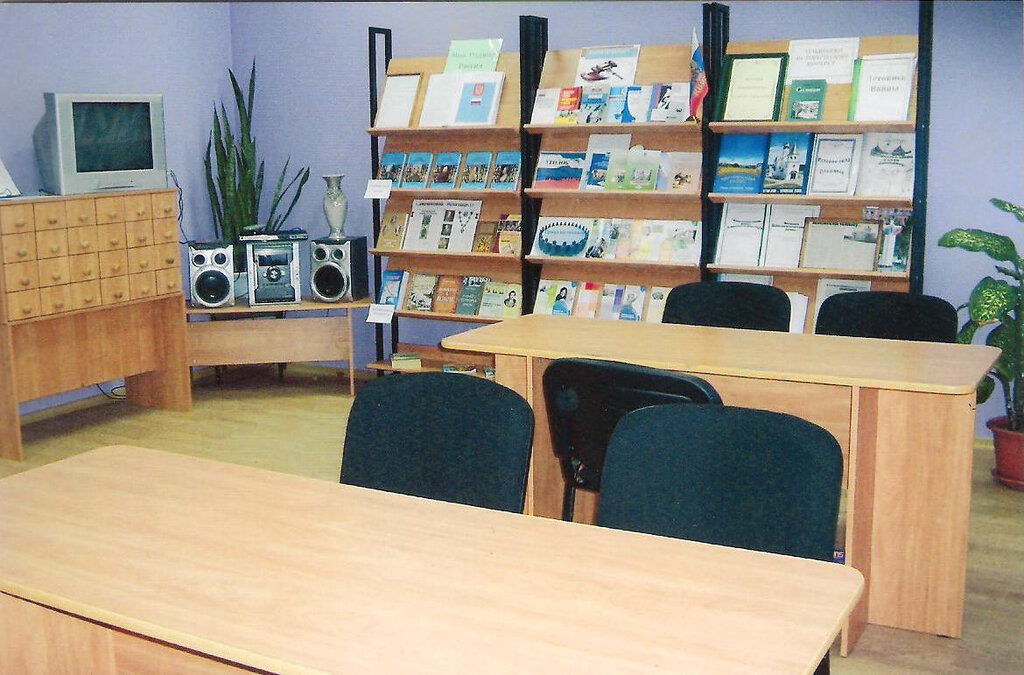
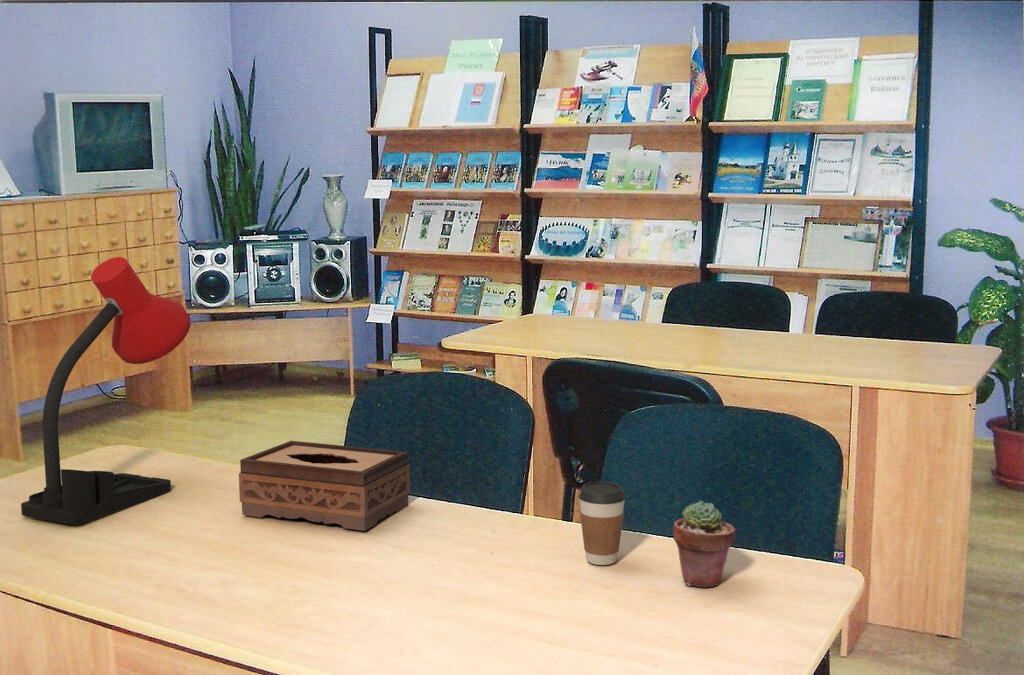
+ coffee cup [578,480,627,566]
+ desk lamp [20,256,192,525]
+ potted succulent [672,500,737,588]
+ tissue box [238,440,411,532]
